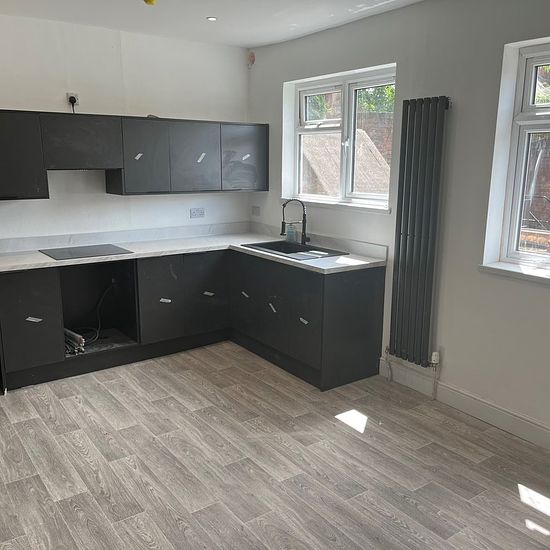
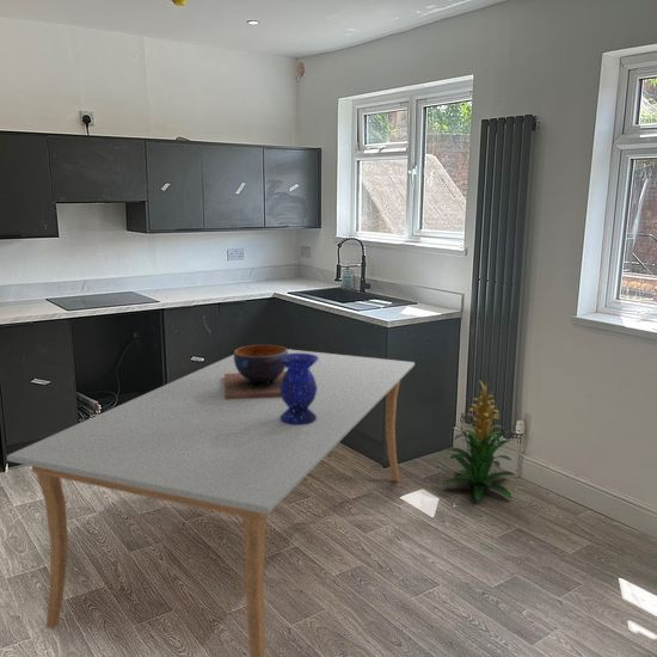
+ decorative bowl [225,344,288,399]
+ indoor plant [442,379,515,502]
+ vase [278,354,319,425]
+ dining table [6,348,416,657]
